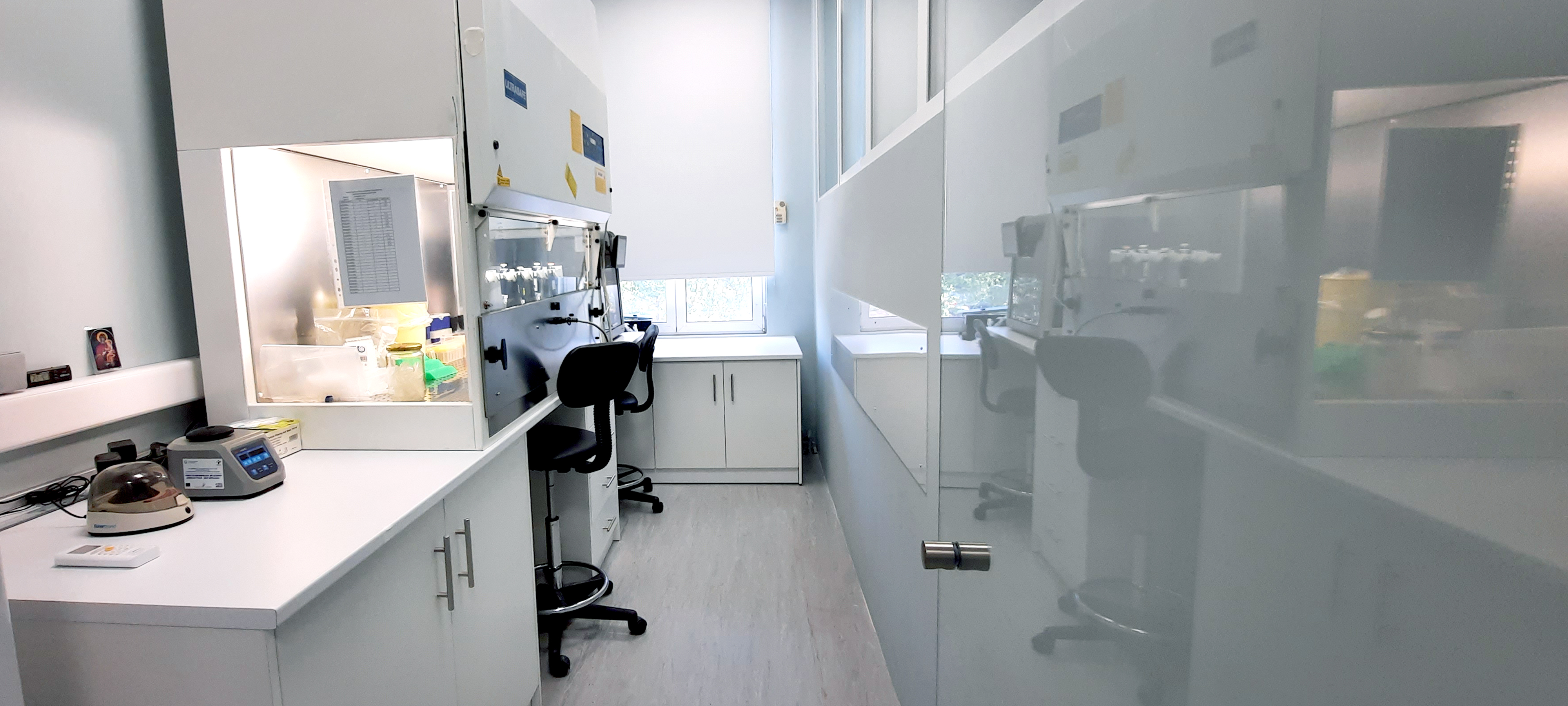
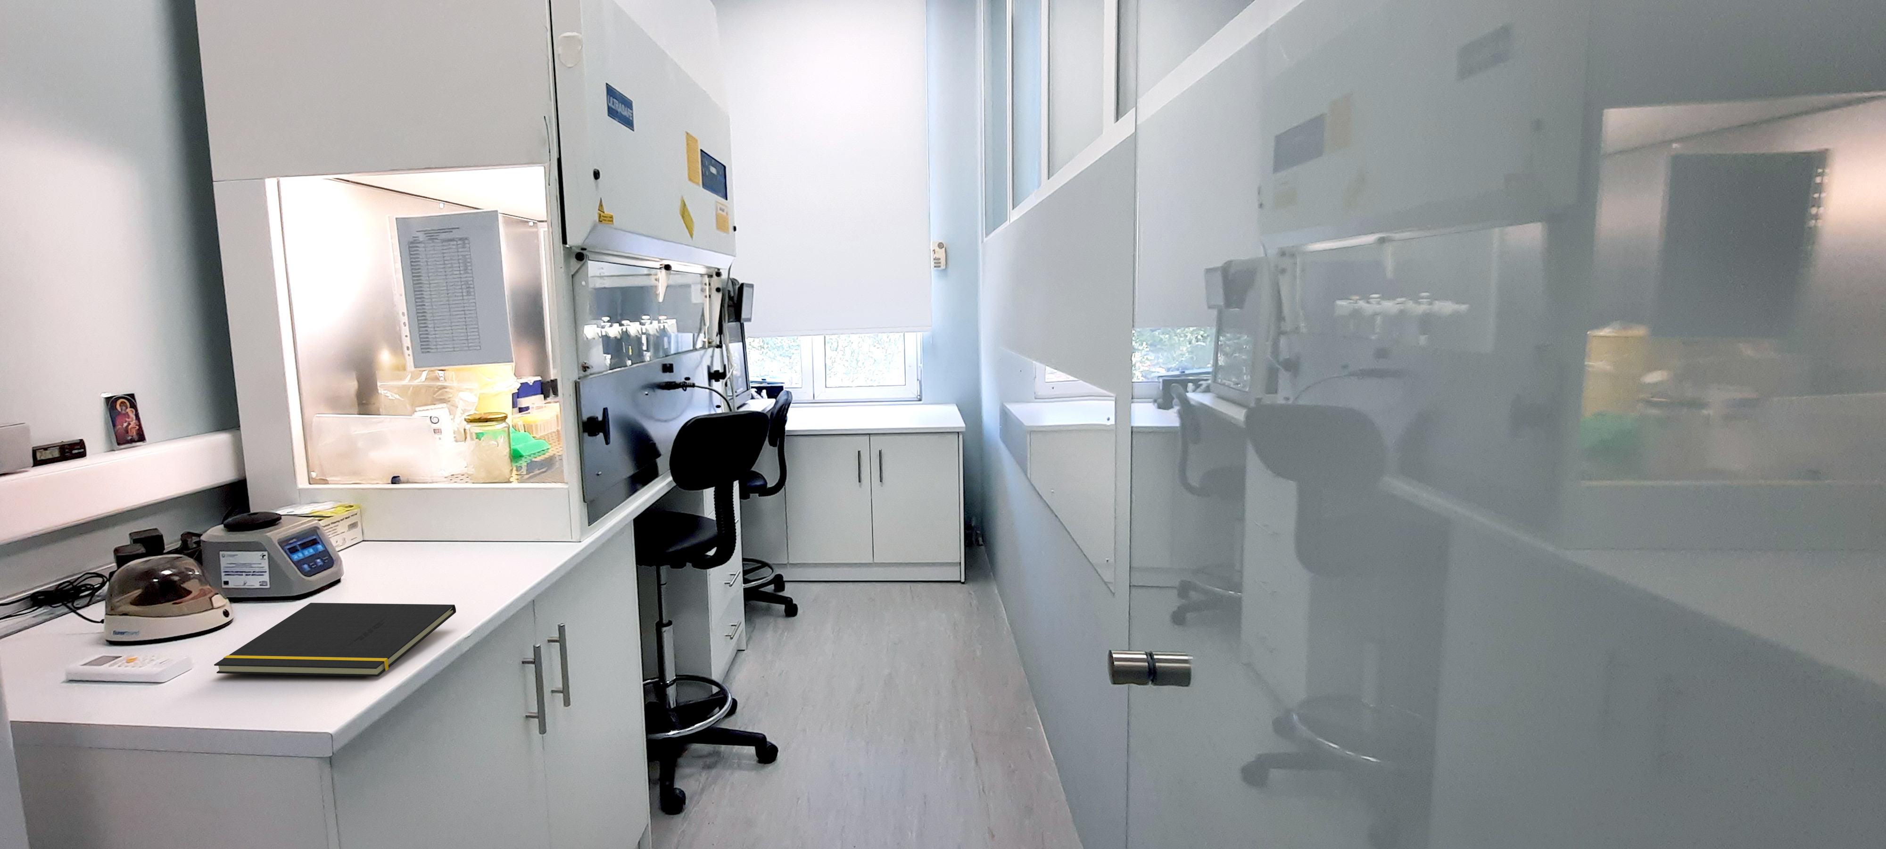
+ notepad [214,602,456,677]
